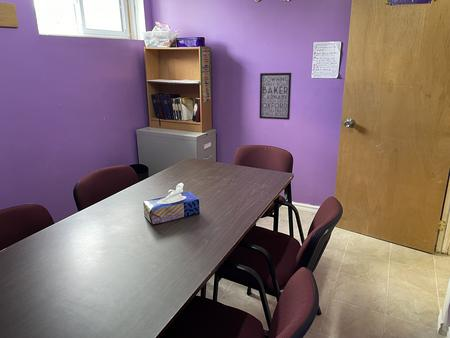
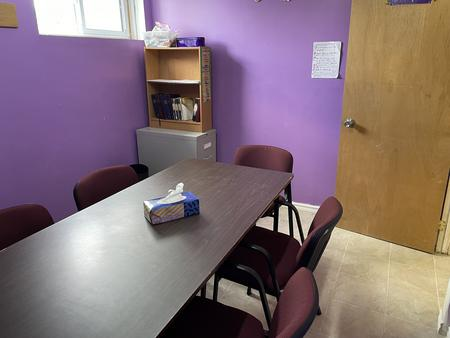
- wall art [258,72,292,121]
